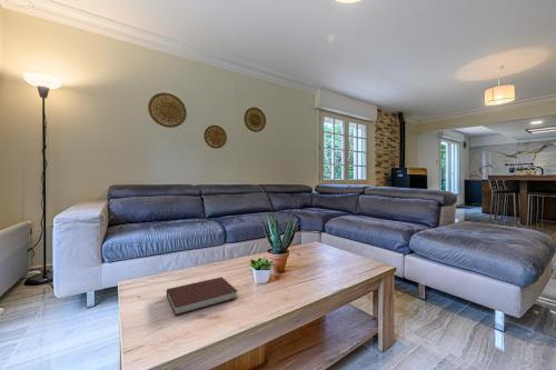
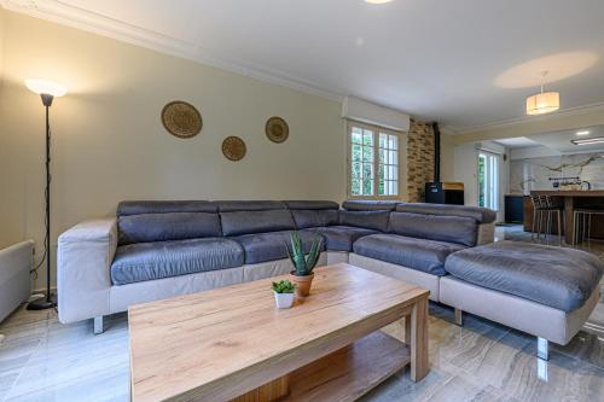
- notebook [166,276,238,317]
